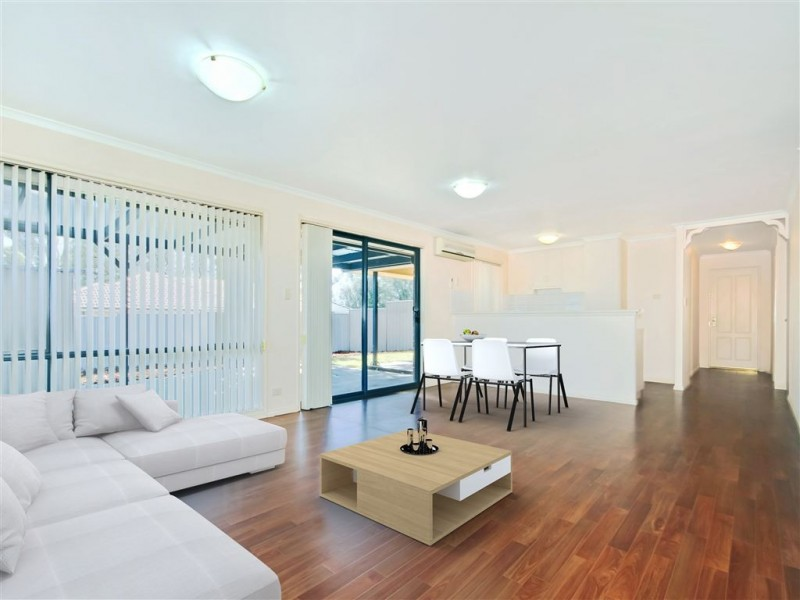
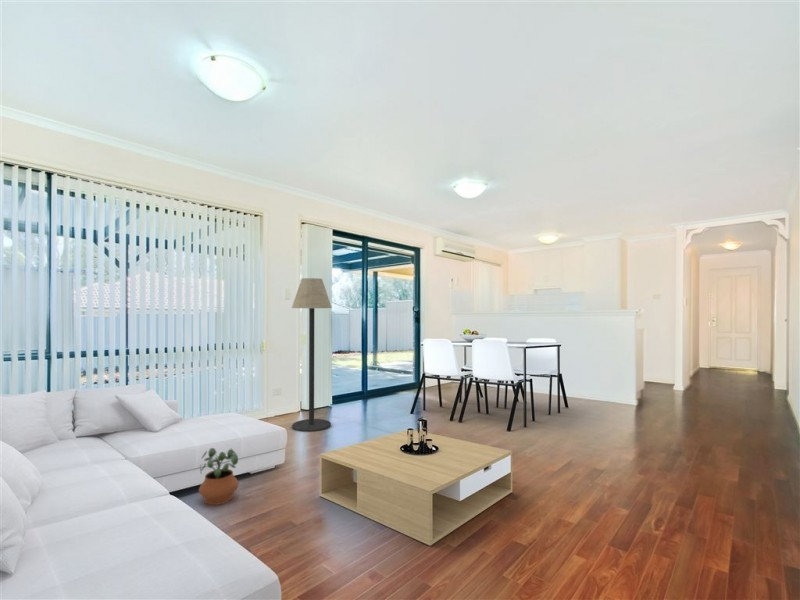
+ floor lamp [291,277,332,433]
+ potted plant [198,447,240,506]
